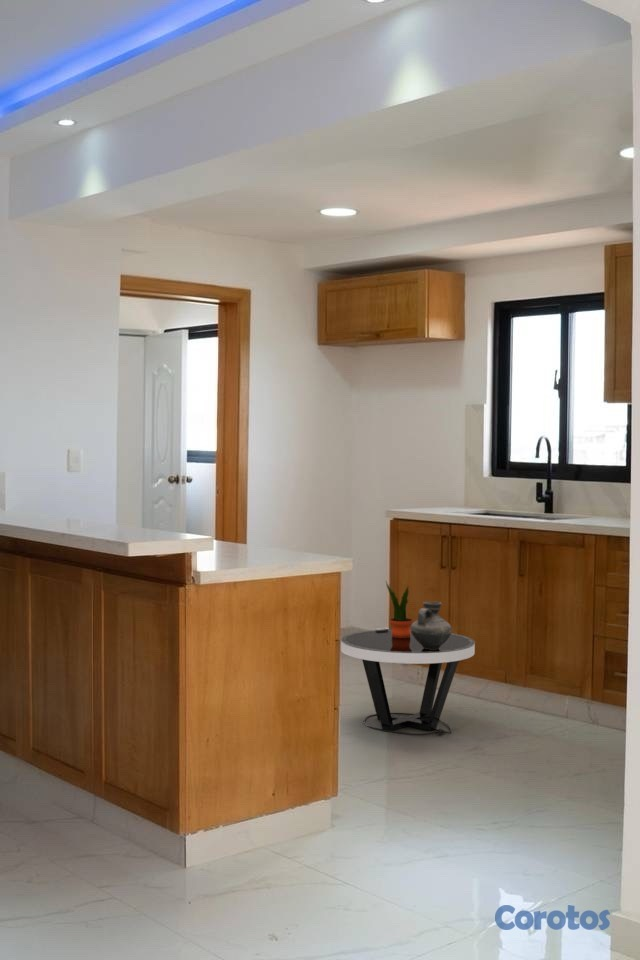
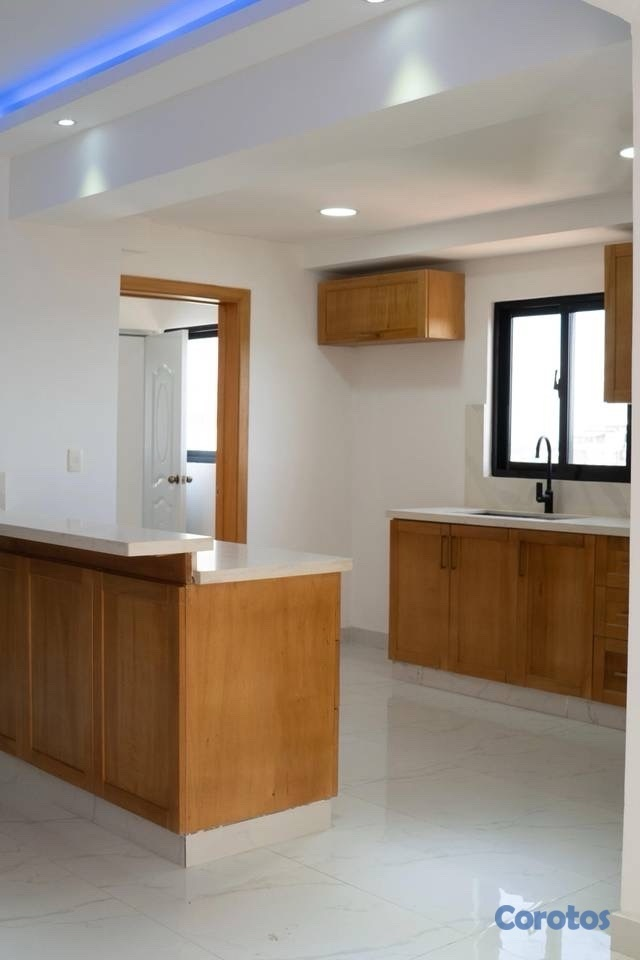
- potted plant [385,581,413,638]
- side table [340,627,476,736]
- ceramic pitcher [410,601,452,650]
